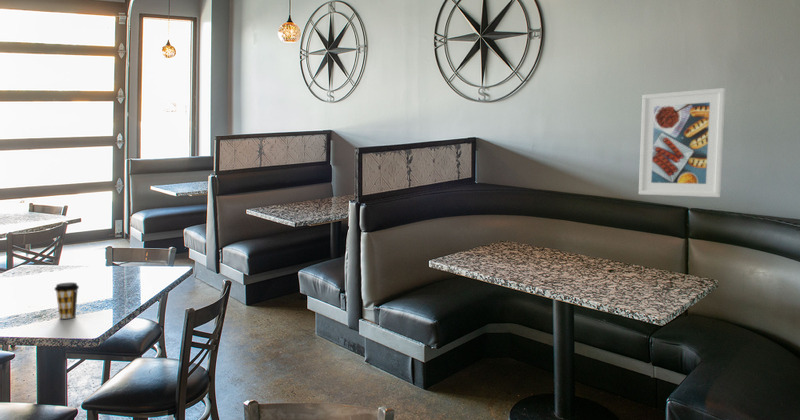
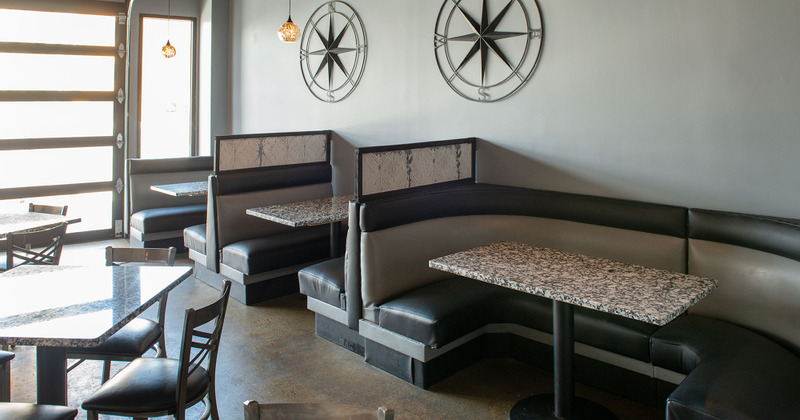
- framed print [638,87,726,198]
- coffee cup [53,282,80,320]
